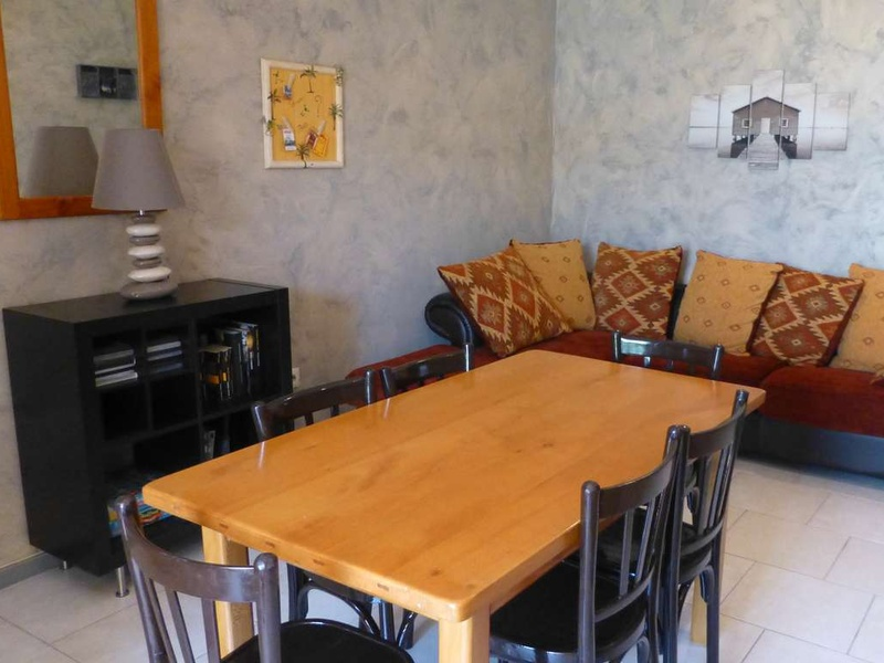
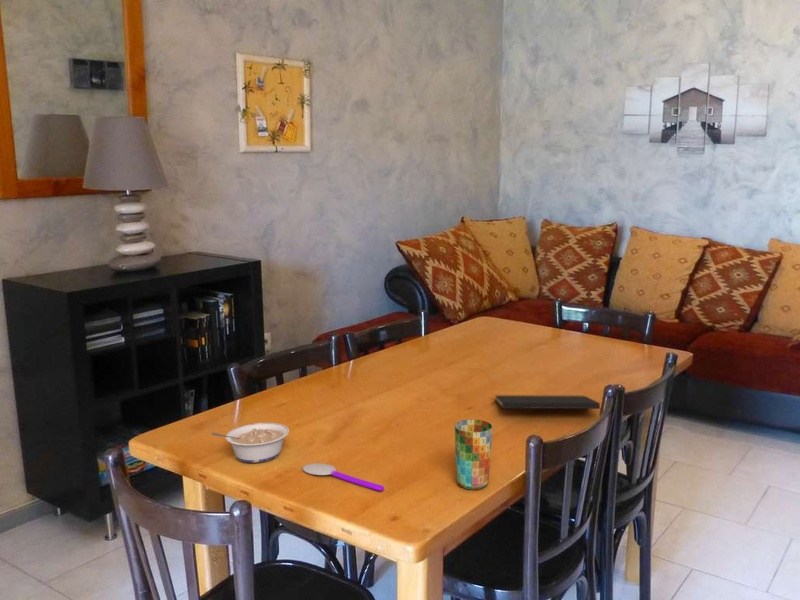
+ cup [454,419,494,491]
+ legume [211,422,290,464]
+ notepad [494,394,602,414]
+ spoon [302,462,385,492]
